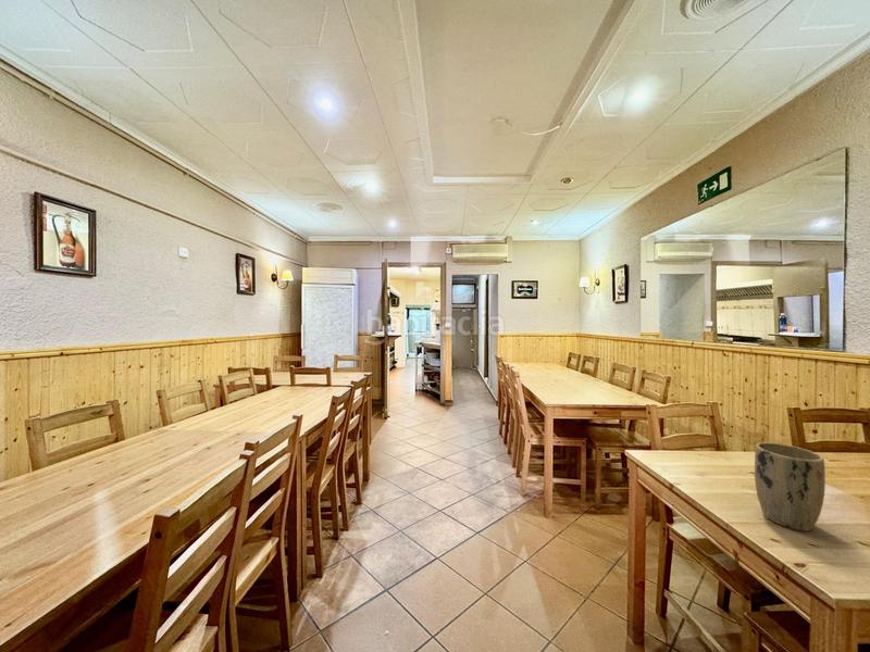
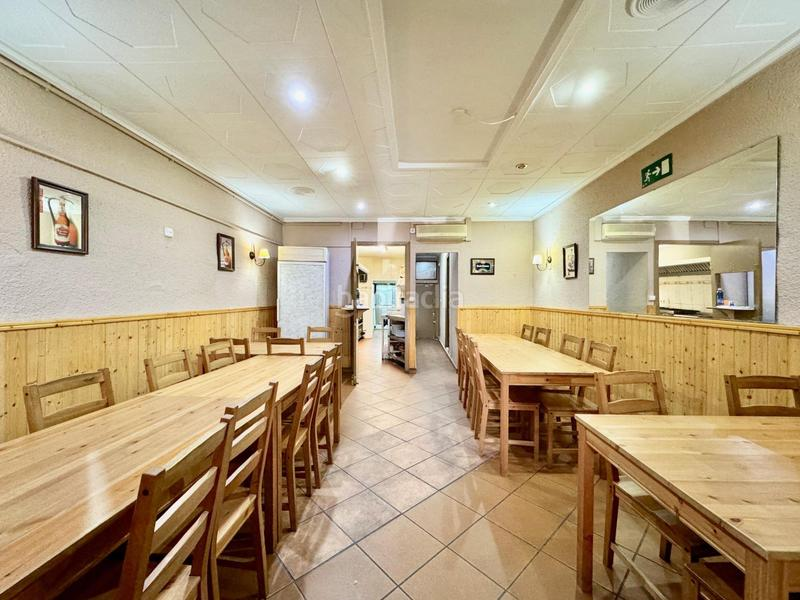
- plant pot [754,441,826,532]
